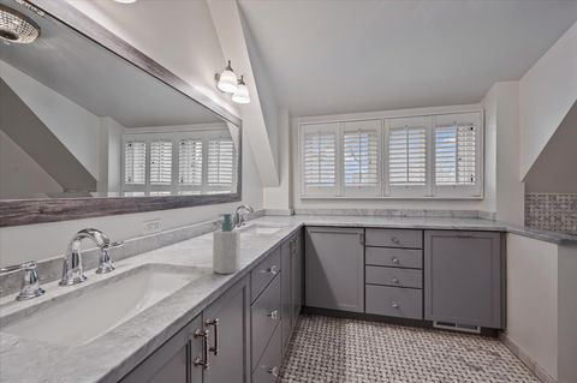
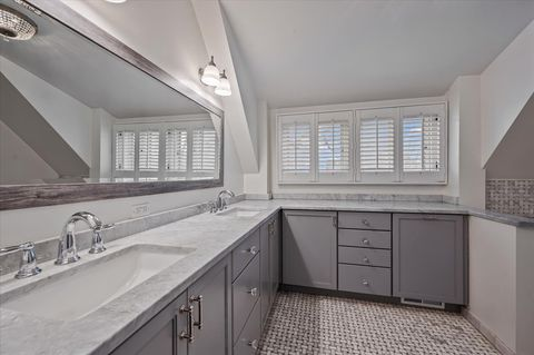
- soap bottle [212,213,242,275]
